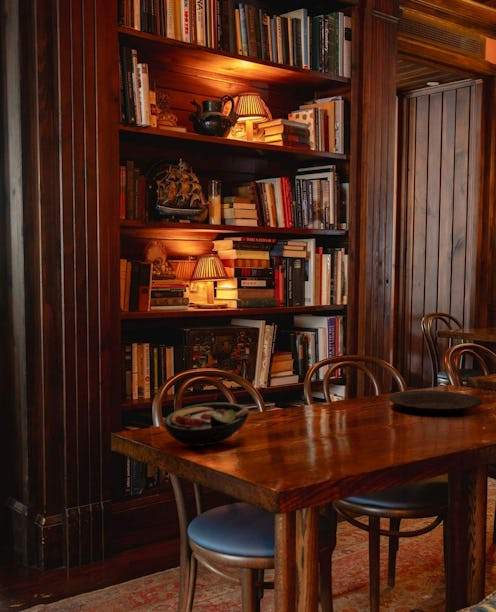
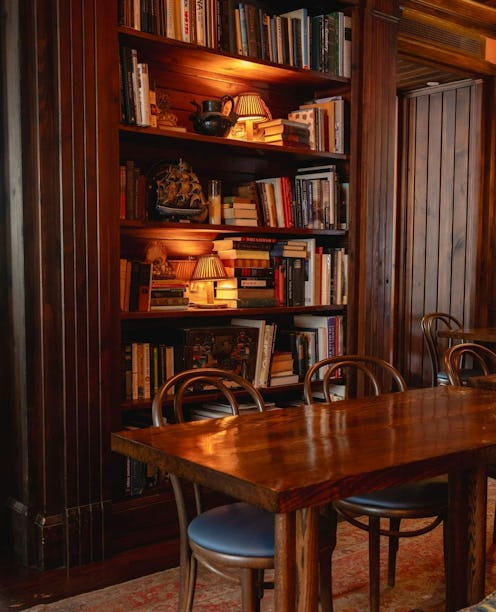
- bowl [163,402,250,447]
- plate [387,390,483,414]
